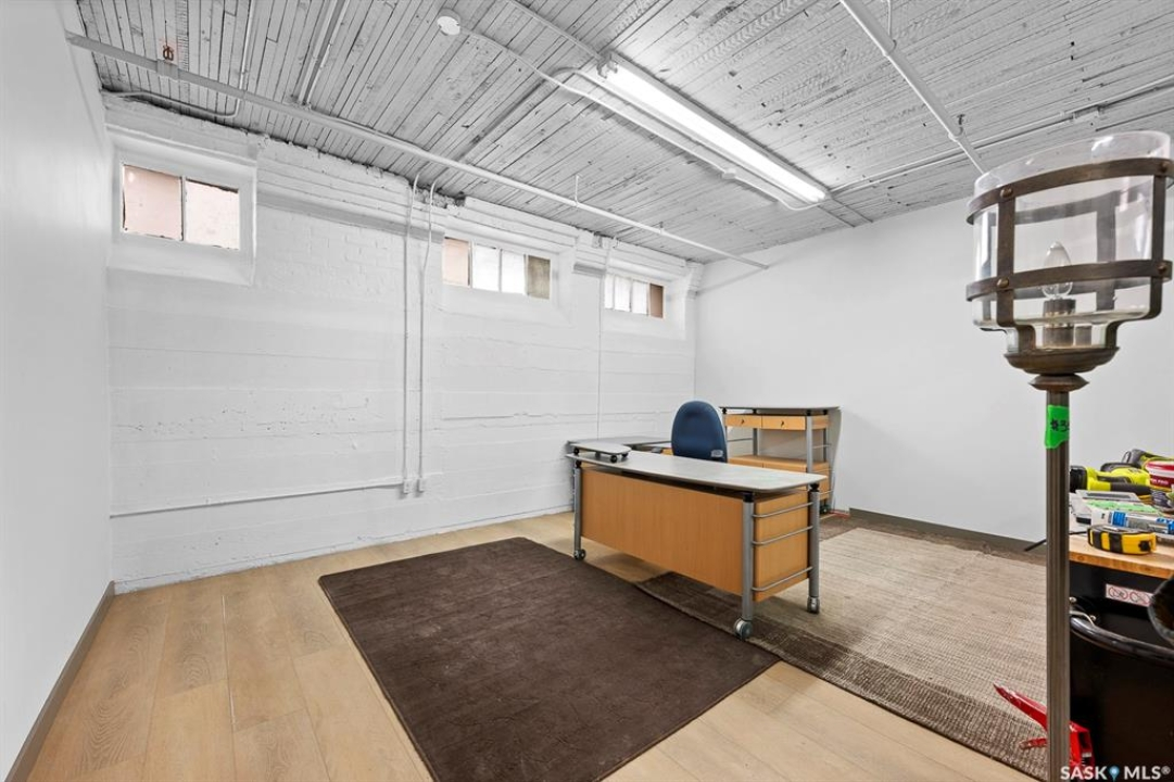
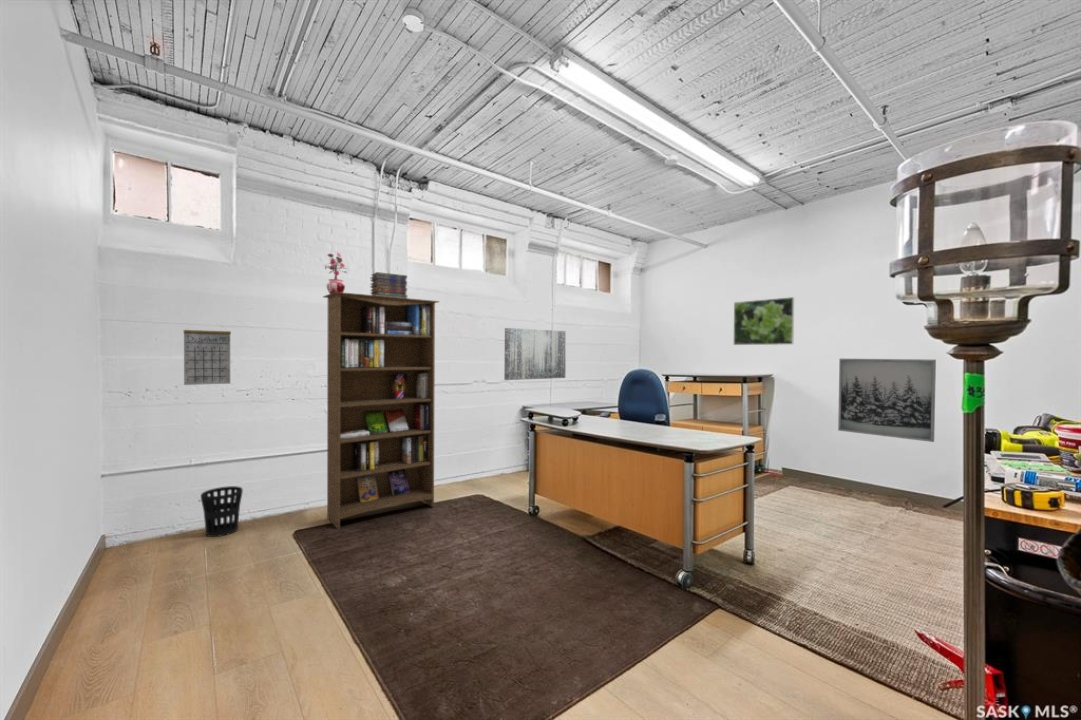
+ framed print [732,296,795,346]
+ bookcase [322,292,440,530]
+ wall art [503,327,567,381]
+ potted plant [324,252,349,294]
+ wall art [837,358,937,443]
+ wastebasket [200,485,244,538]
+ calendar [183,323,232,386]
+ book stack [369,271,409,298]
